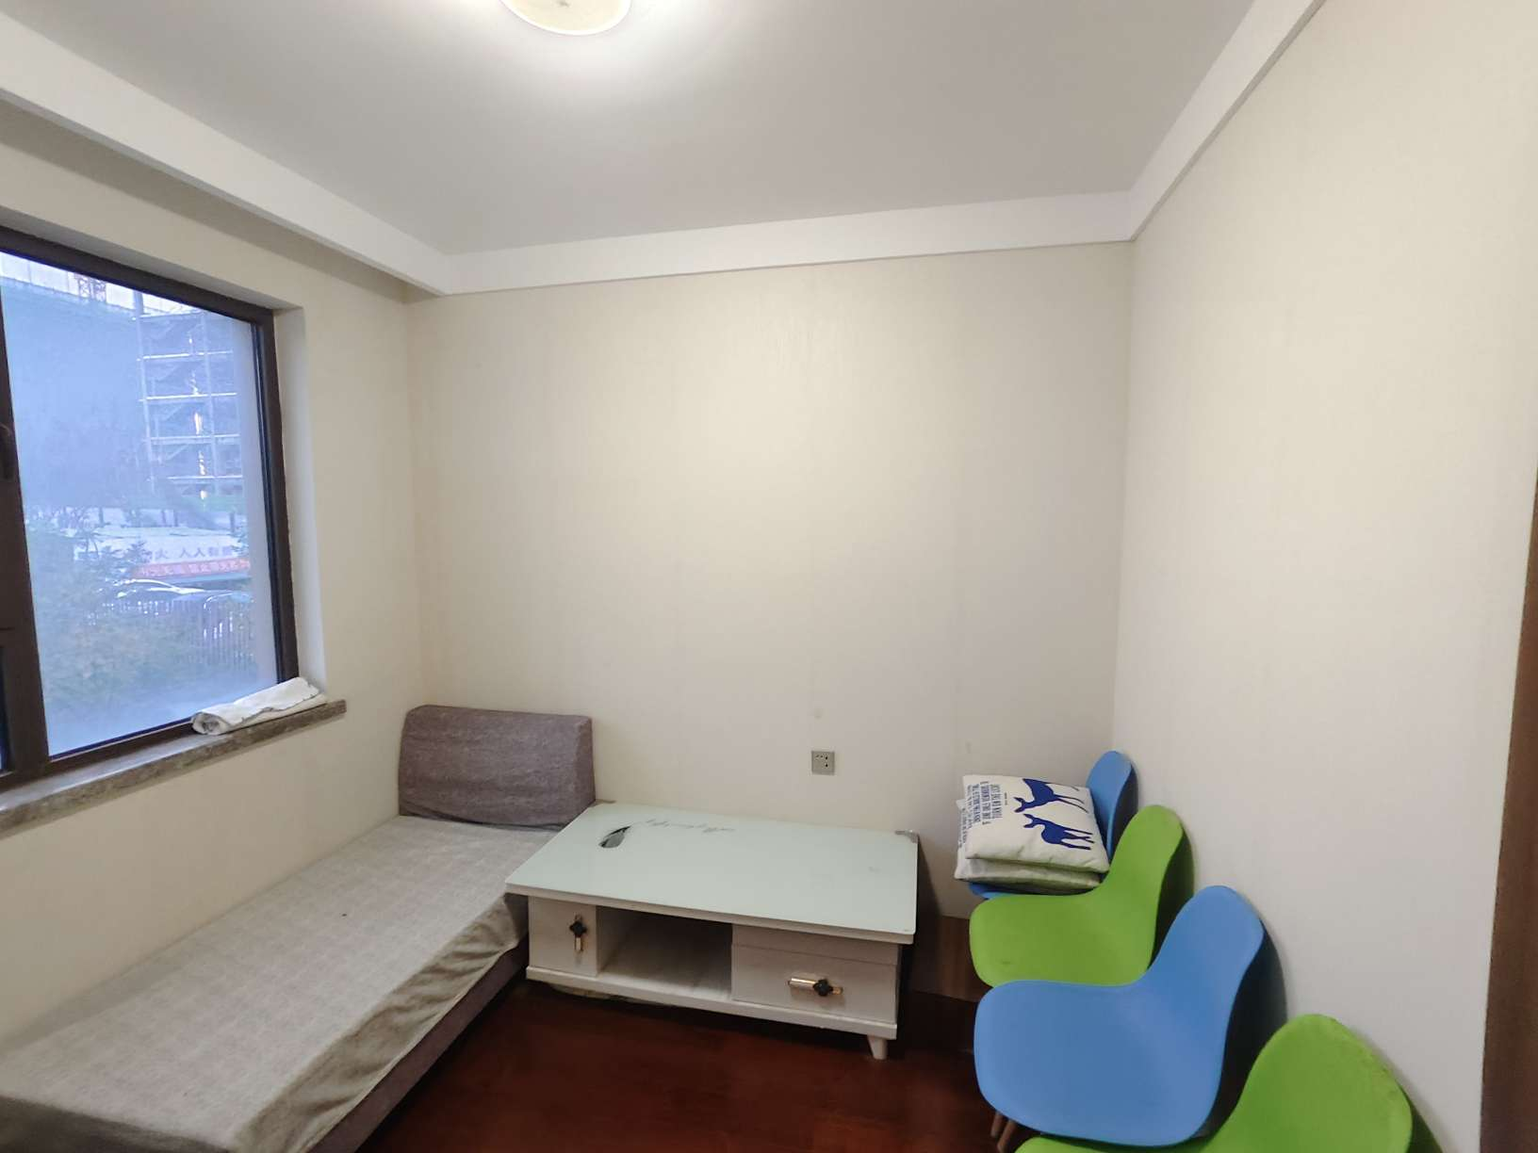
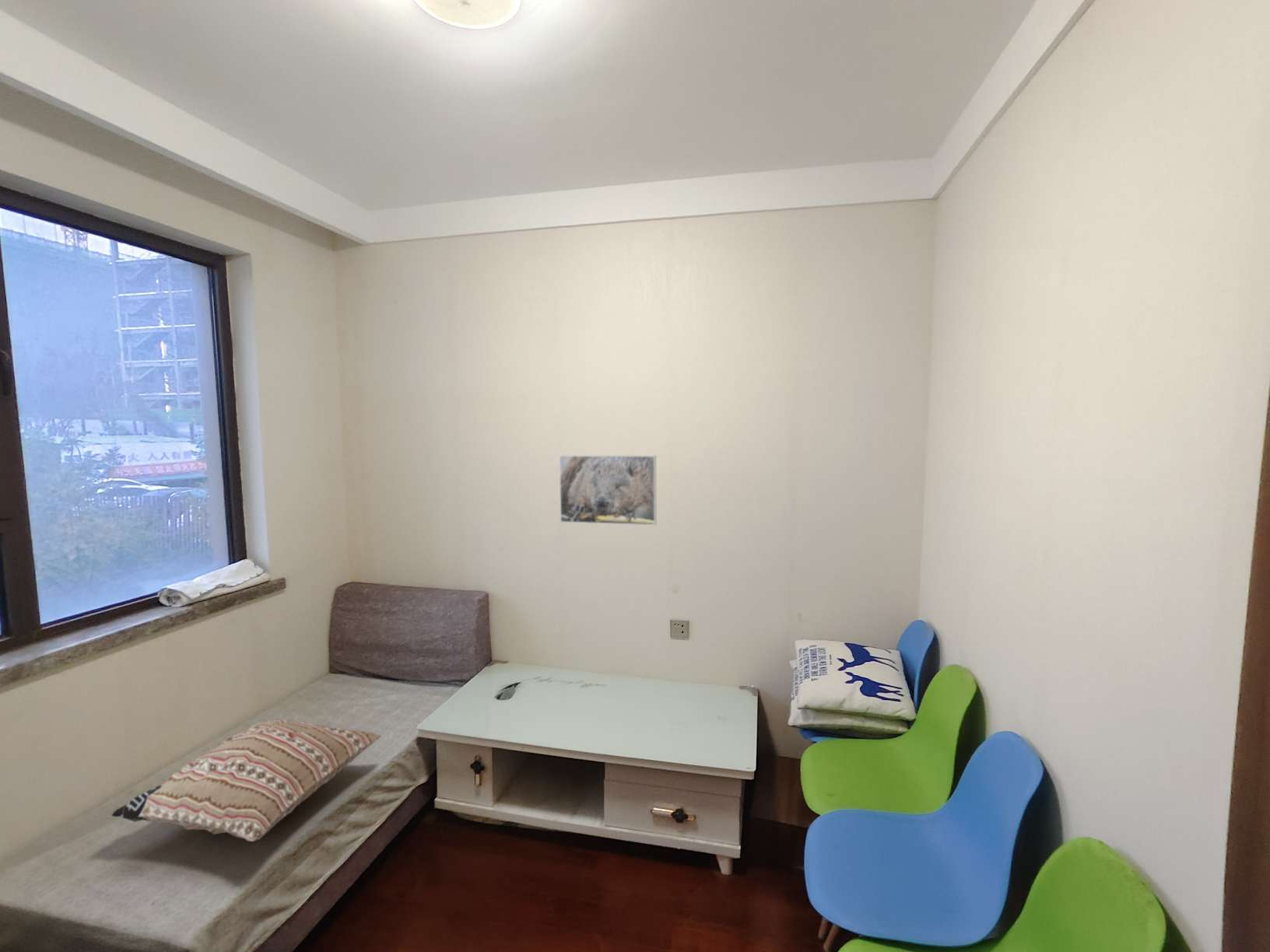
+ cushion [107,719,382,842]
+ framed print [558,454,657,526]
